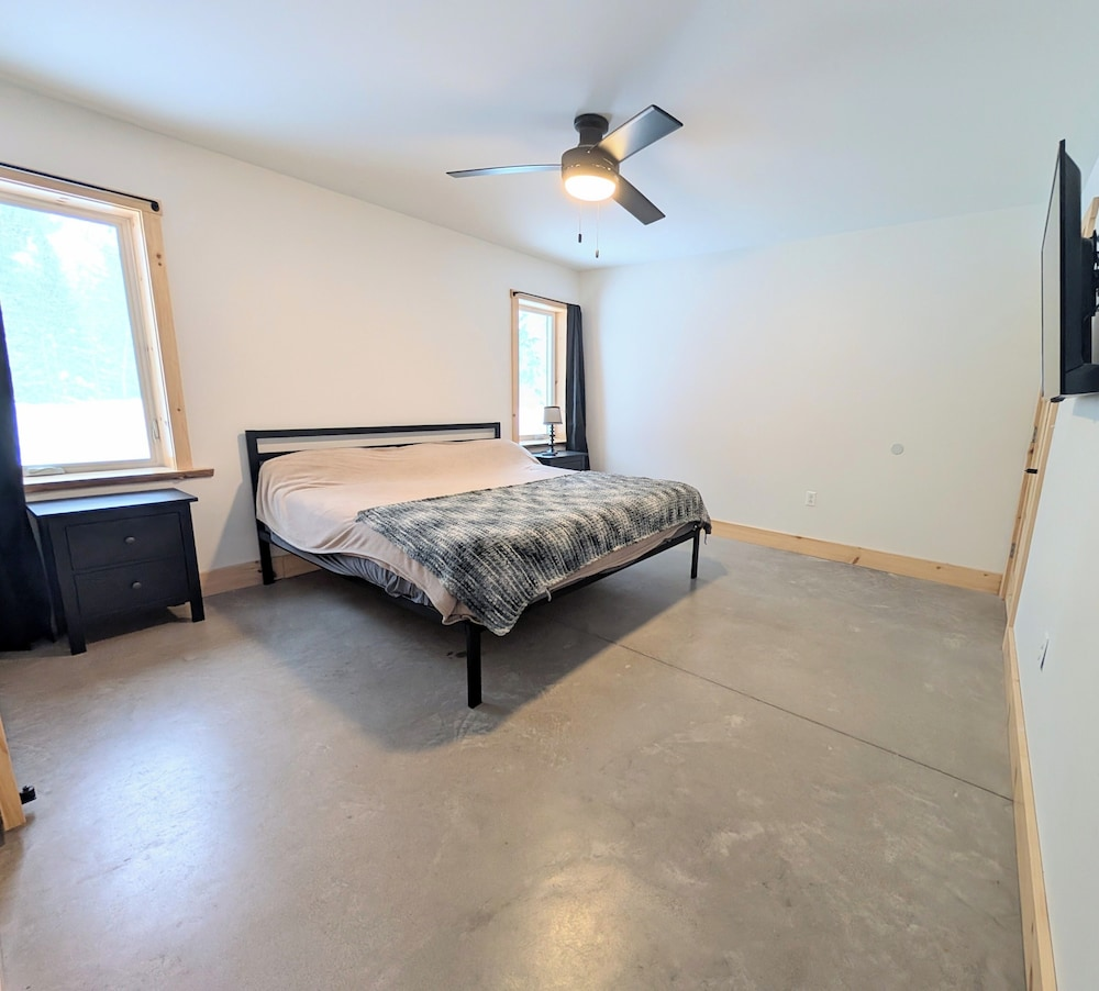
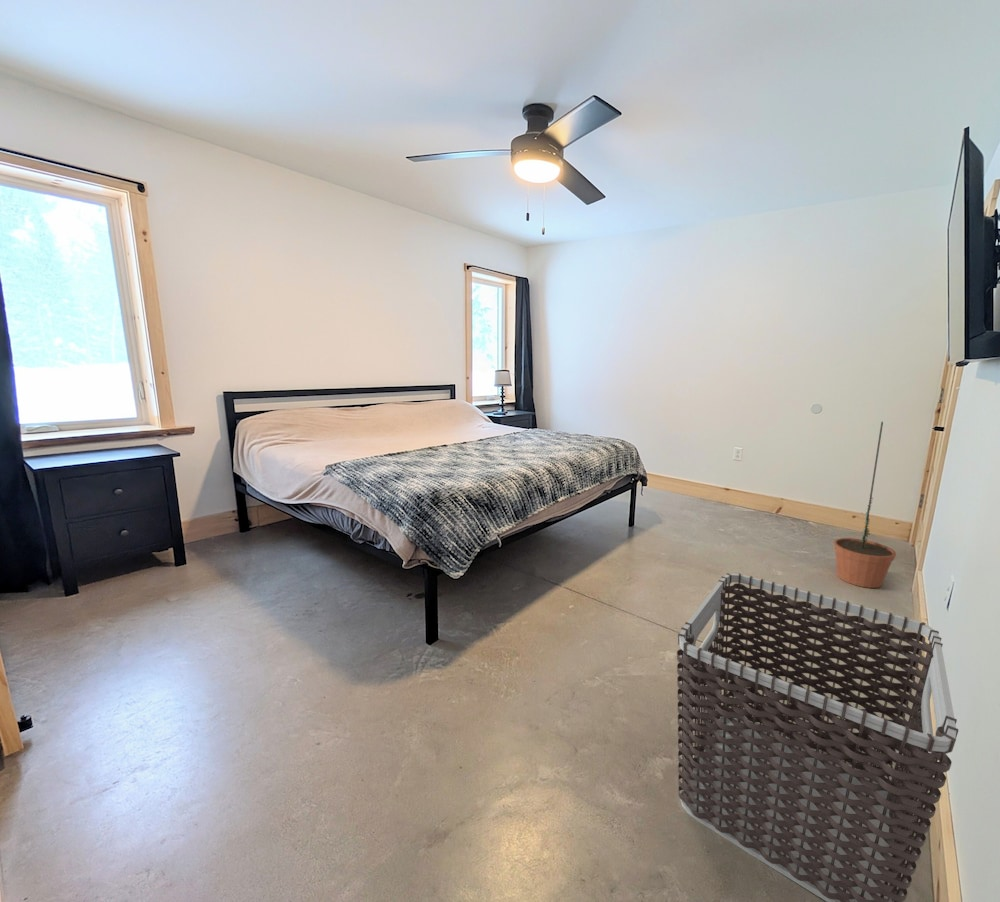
+ clothes hamper [676,572,959,902]
+ decorative plant [833,421,897,589]
